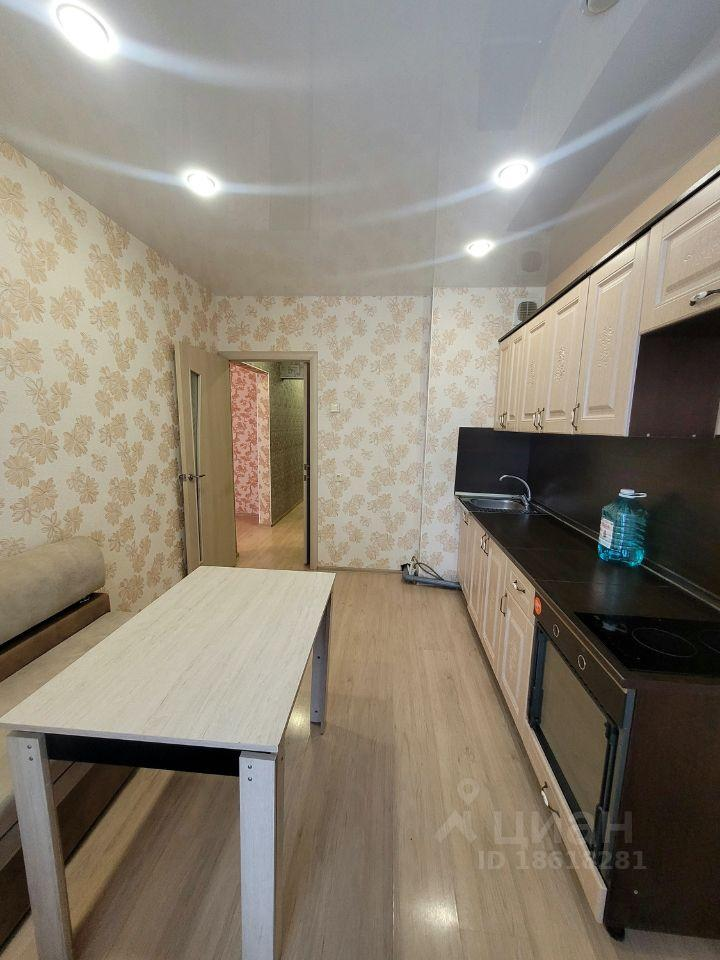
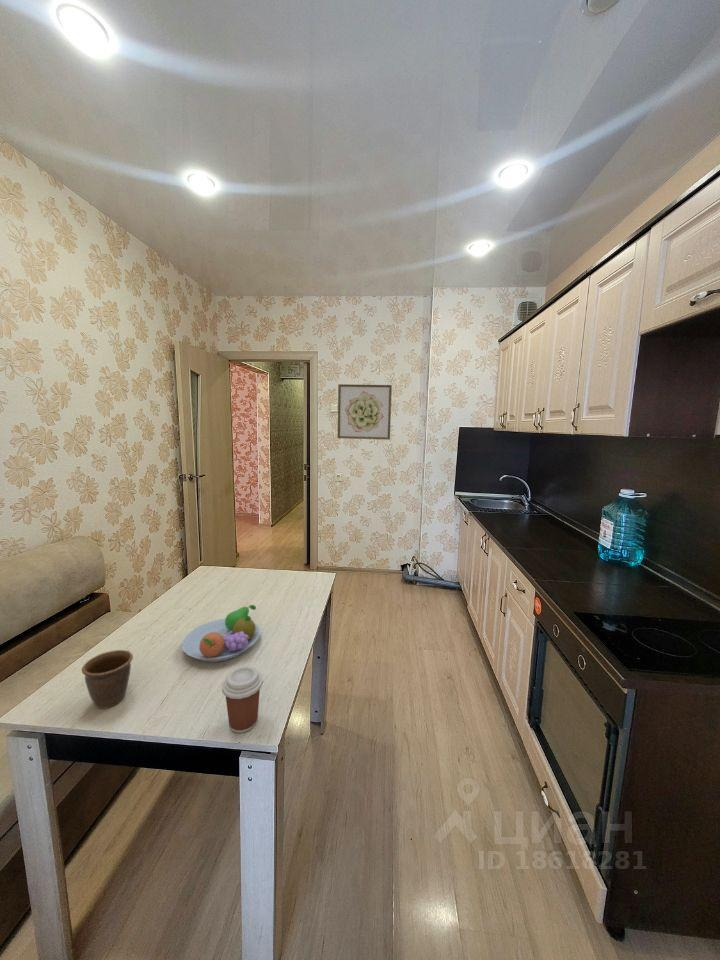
+ mug [81,649,134,710]
+ wall art [337,383,393,441]
+ fruit bowl [181,604,261,663]
+ coffee cup [221,665,264,734]
